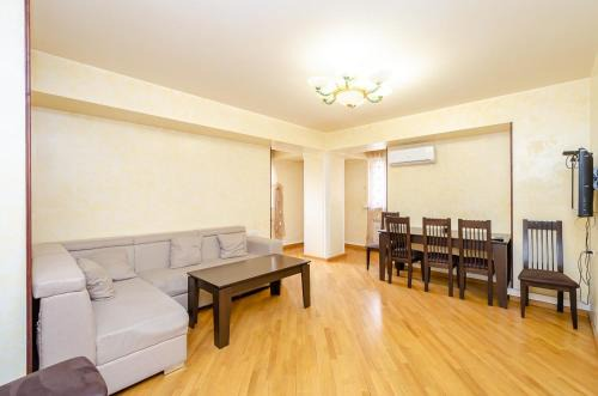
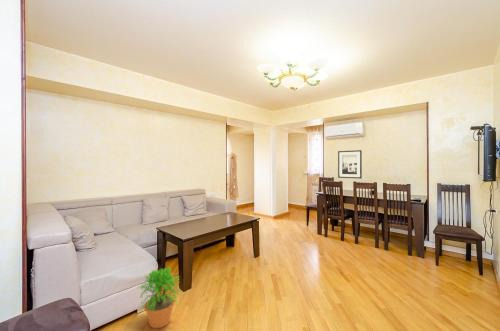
+ potted plant [135,266,181,329]
+ wall art [337,149,363,180]
